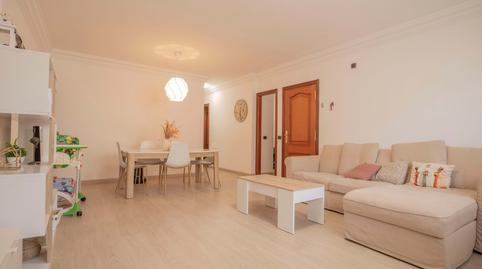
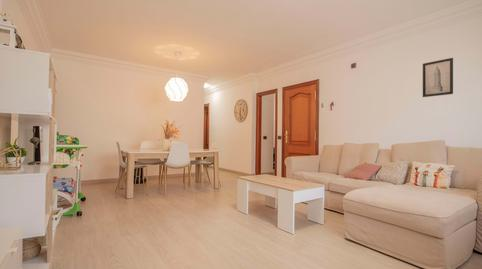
+ wall art [422,57,454,98]
